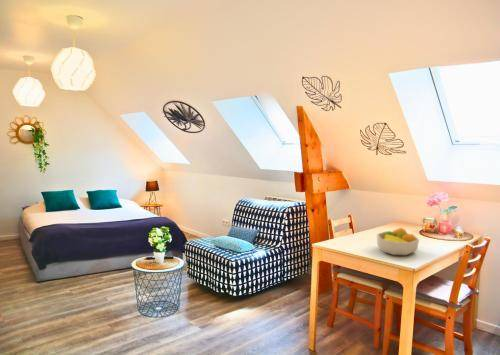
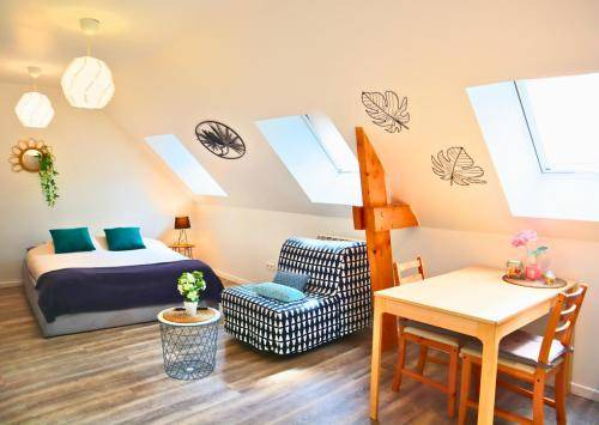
- fruit bowl [376,227,420,256]
